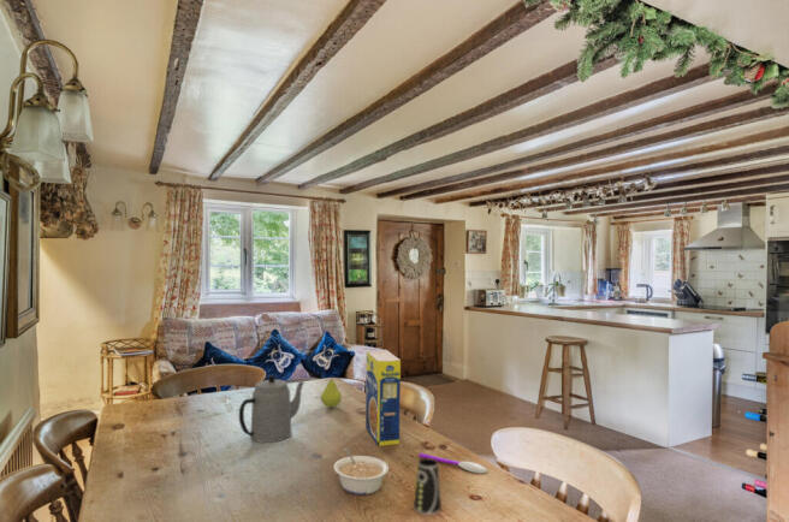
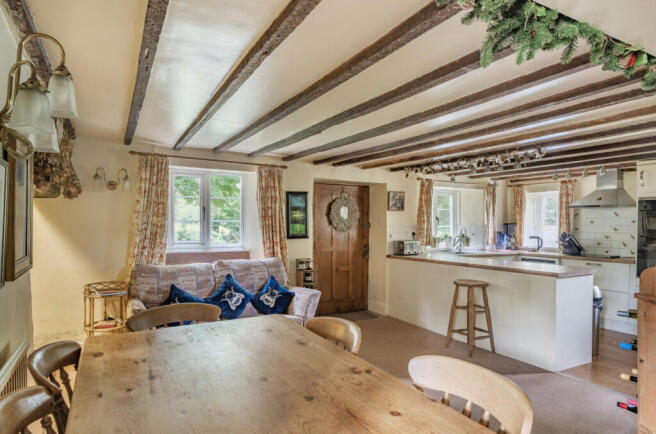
- teapot [238,374,305,444]
- legume [332,447,390,496]
- cup [413,457,443,516]
- fruit [320,375,343,408]
- spoon [417,452,488,474]
- legume [364,349,402,447]
